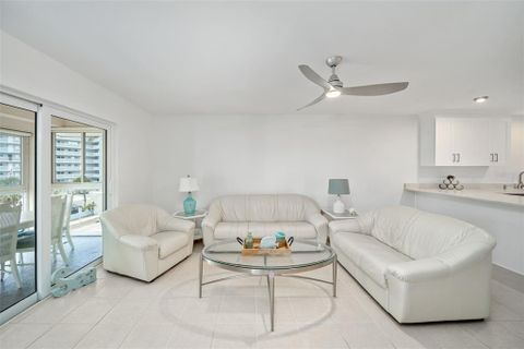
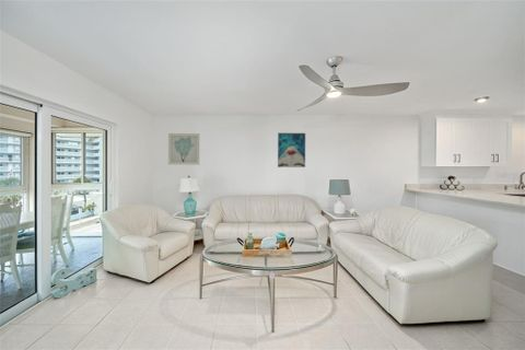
+ wall art [277,132,306,168]
+ wall art [167,132,200,166]
